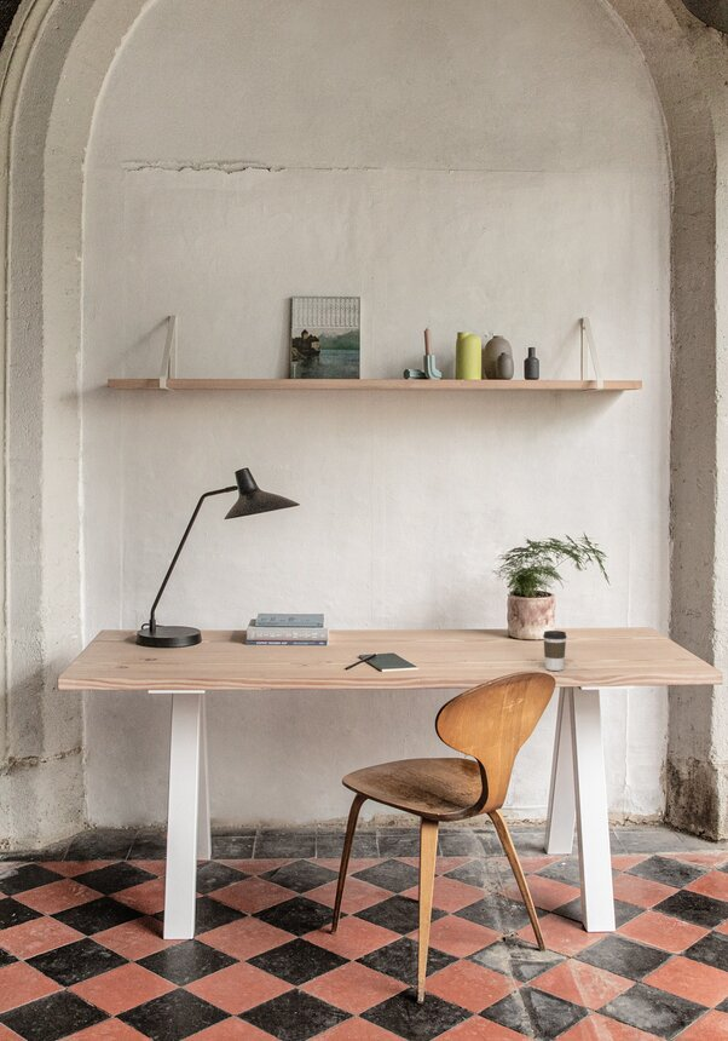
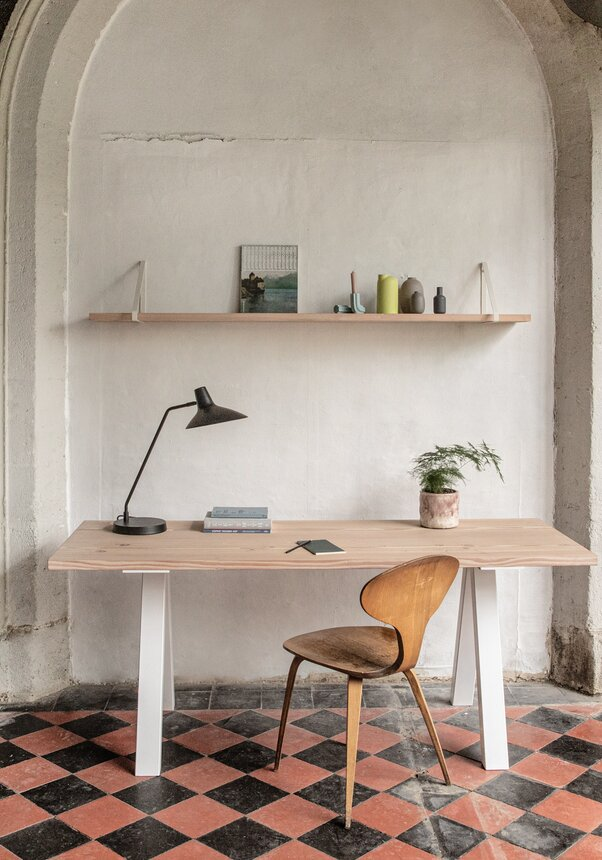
- coffee cup [542,629,567,672]
